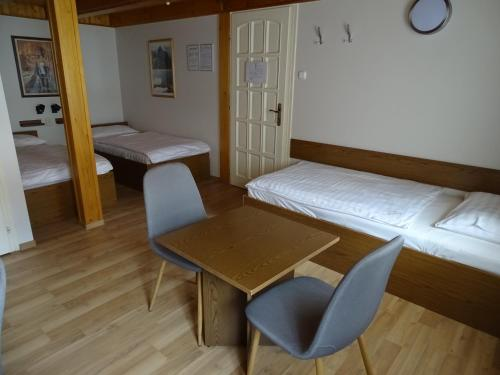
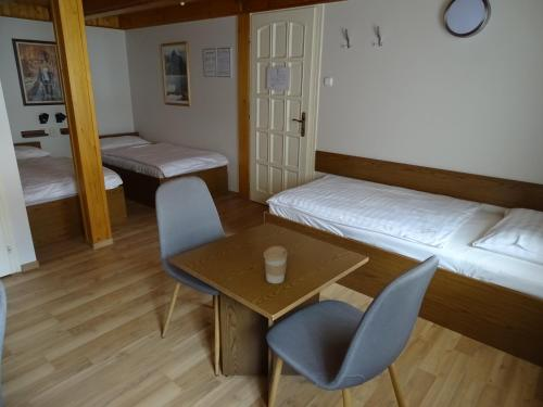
+ coffee cup [263,245,289,284]
